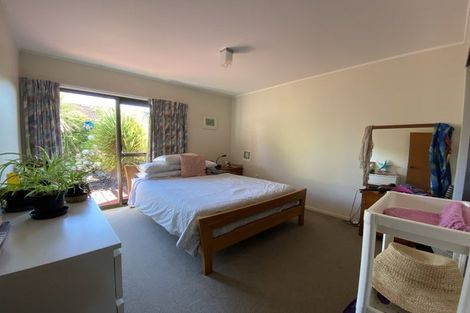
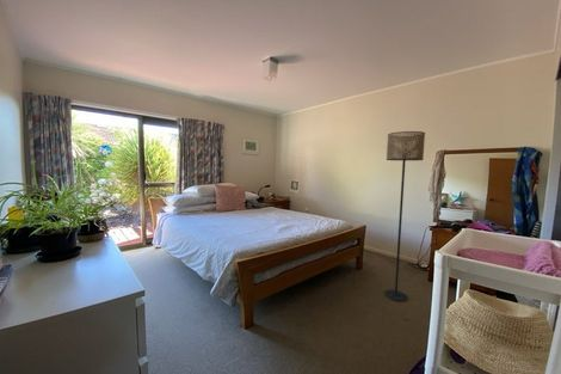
+ floor lamp [383,130,426,302]
